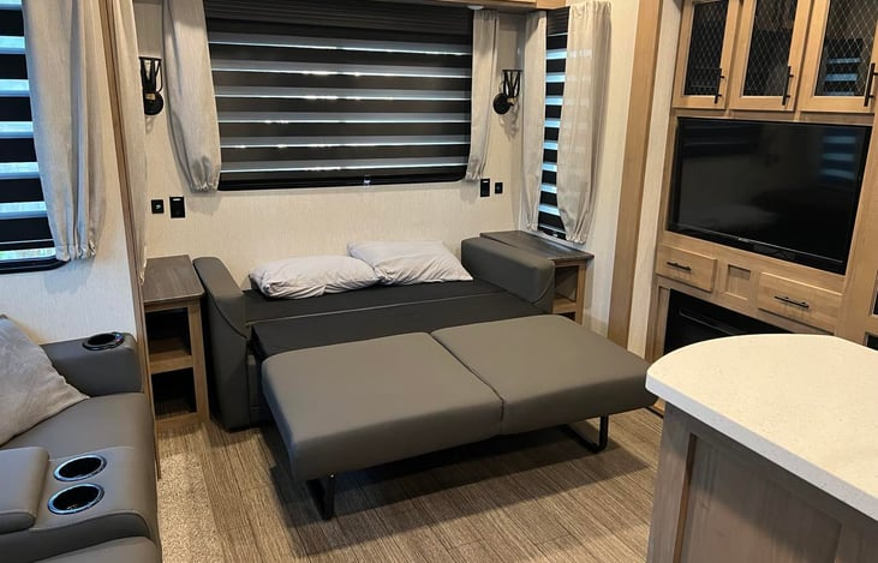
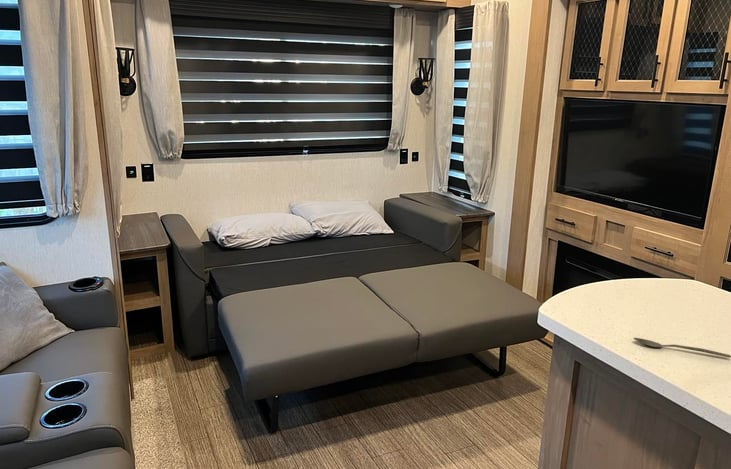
+ spoon [633,337,731,359]
